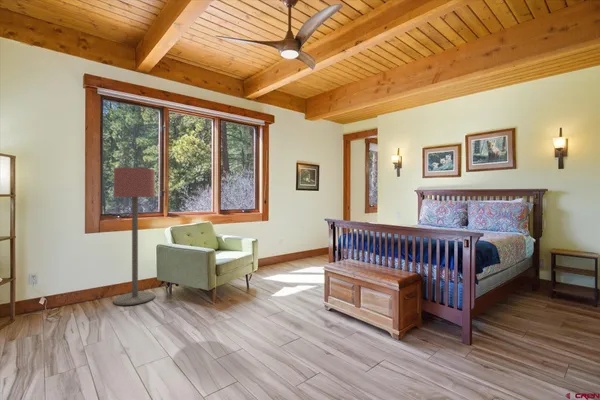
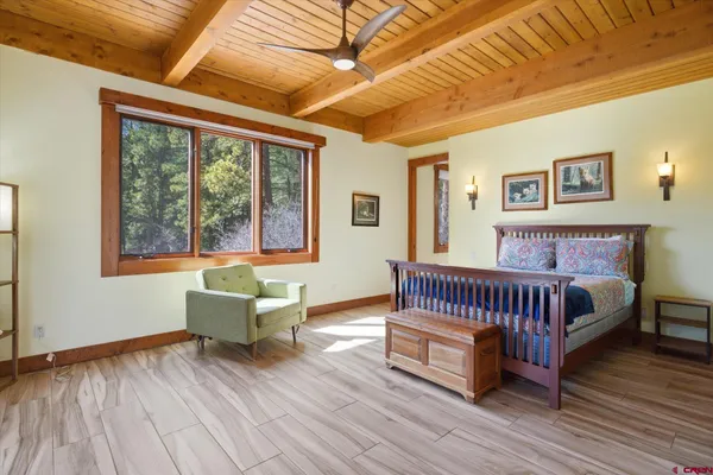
- floor lamp [112,166,157,306]
